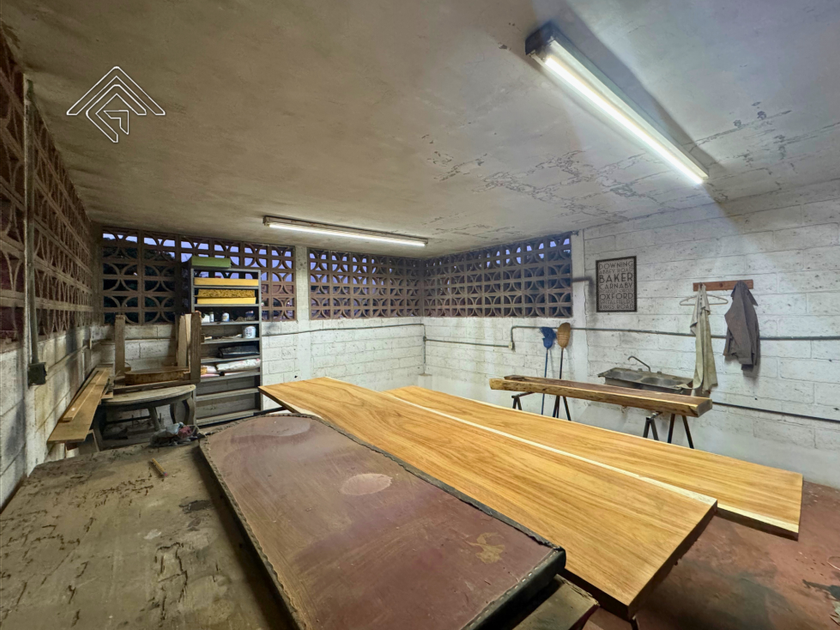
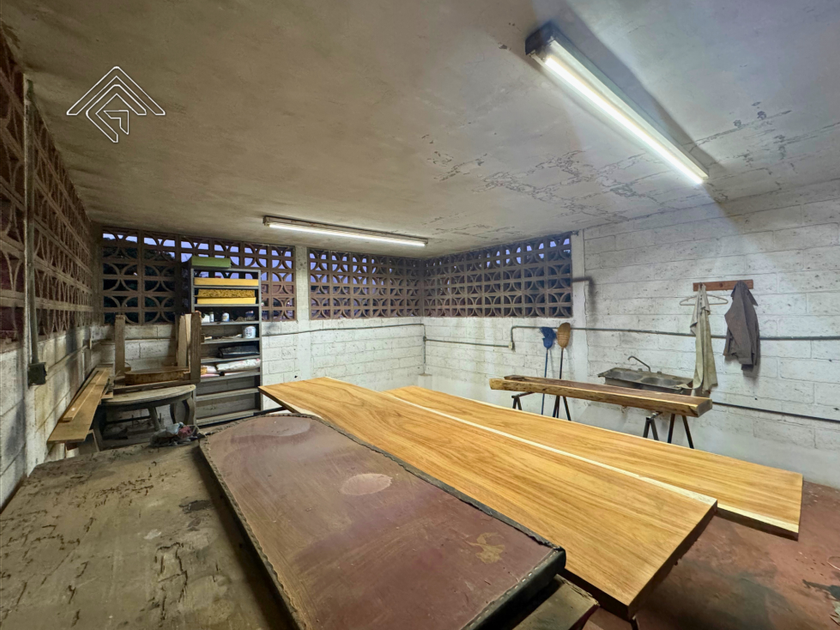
- pencil [151,457,169,477]
- wall art [594,254,638,314]
